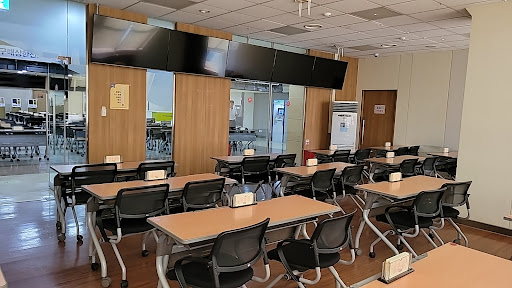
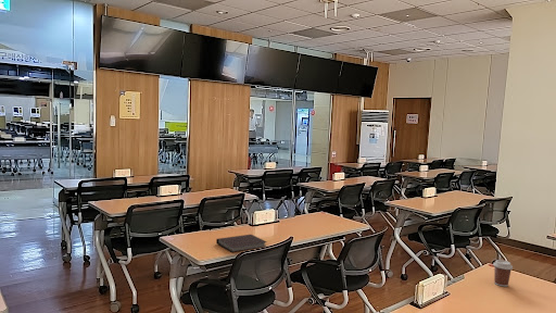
+ notebook [215,234,268,253]
+ coffee cup [492,259,514,288]
